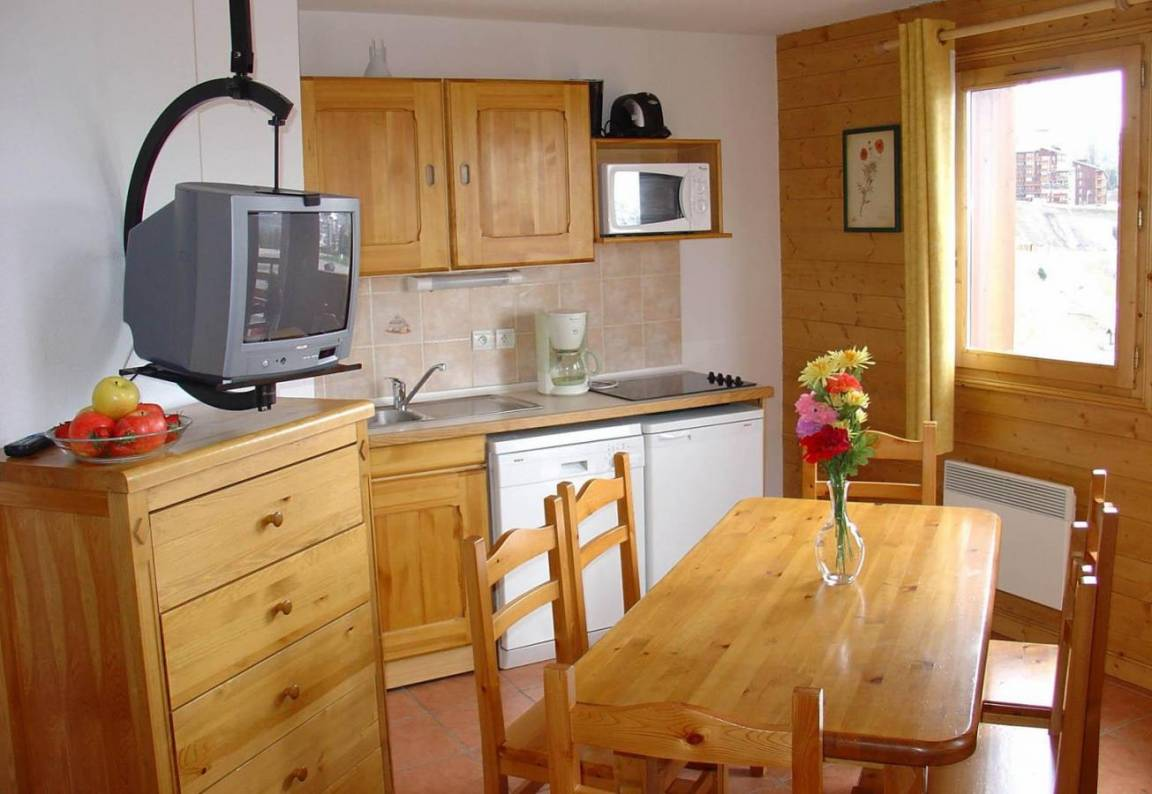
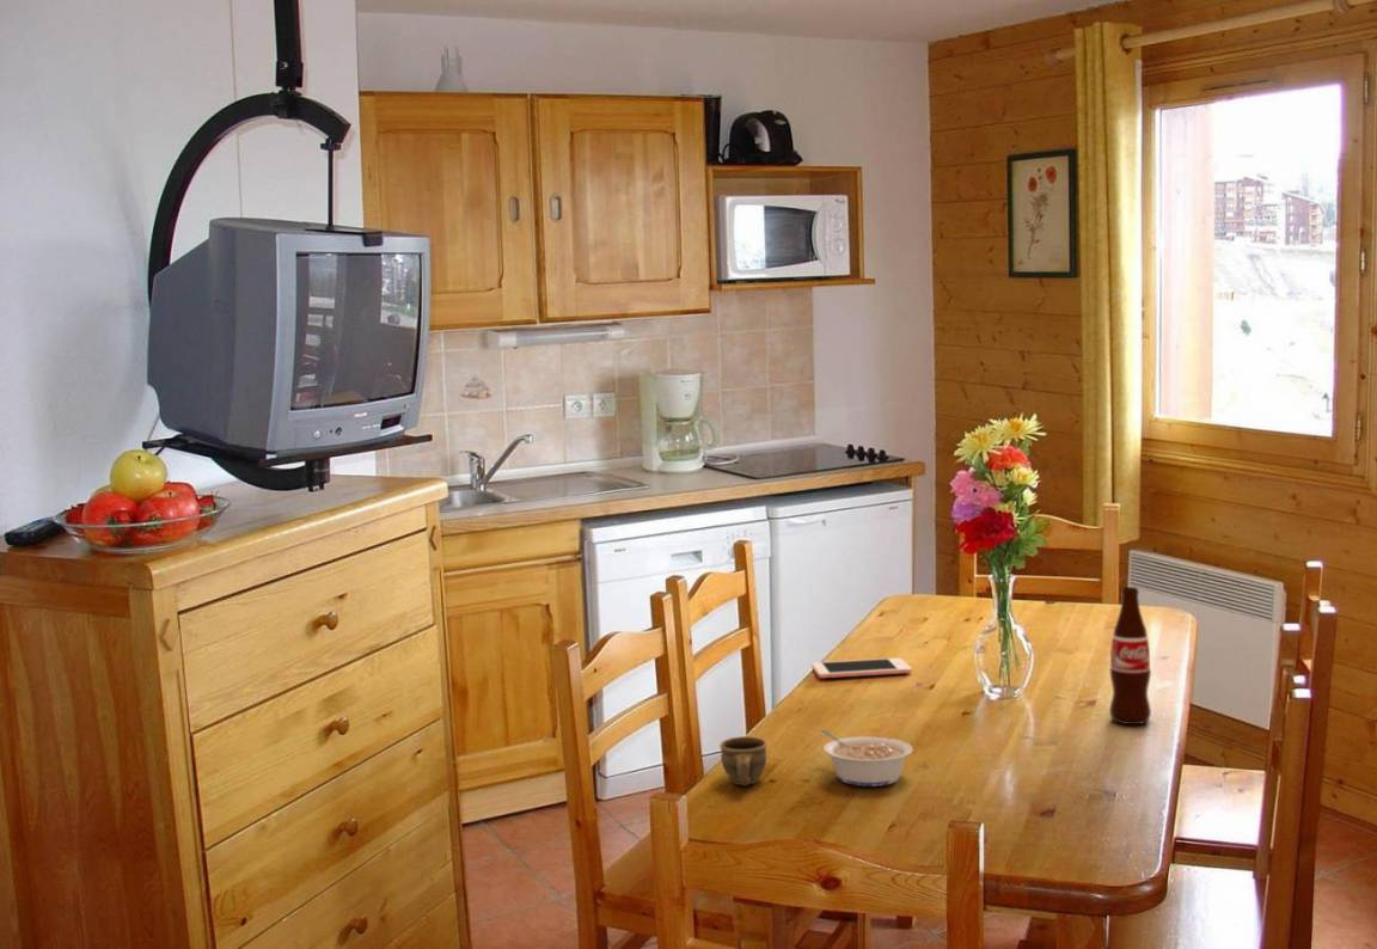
+ cup [718,735,769,786]
+ cell phone [810,657,913,679]
+ legume [819,728,913,788]
+ bottle [1108,586,1152,725]
